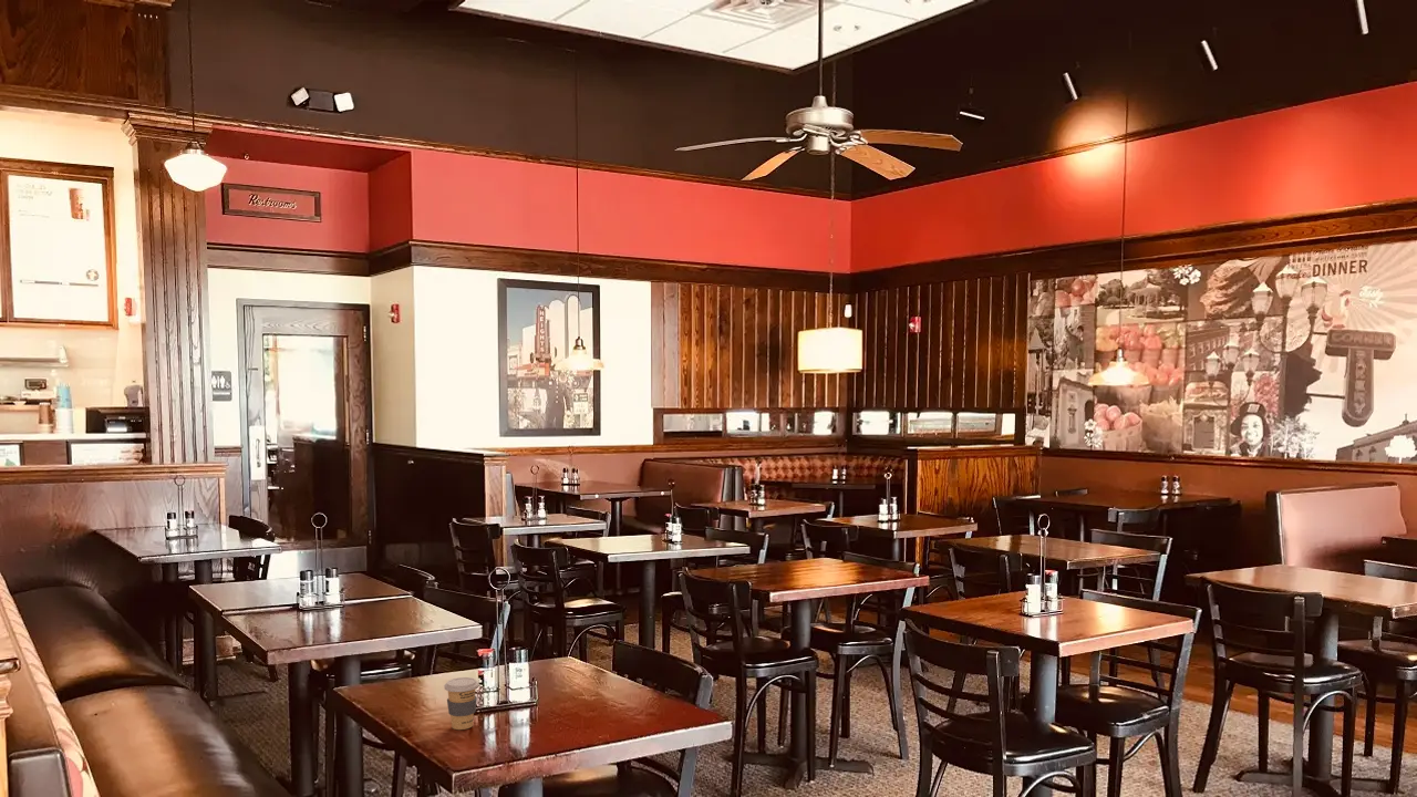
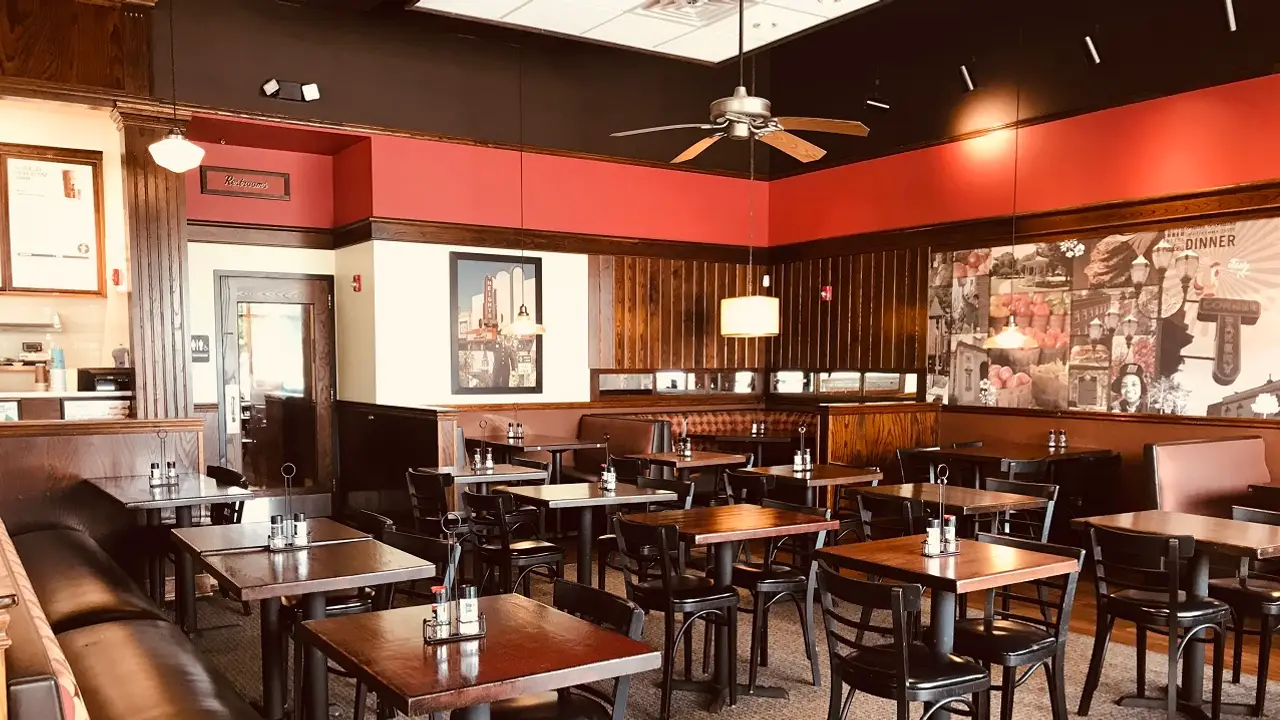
- coffee cup [443,676,479,731]
